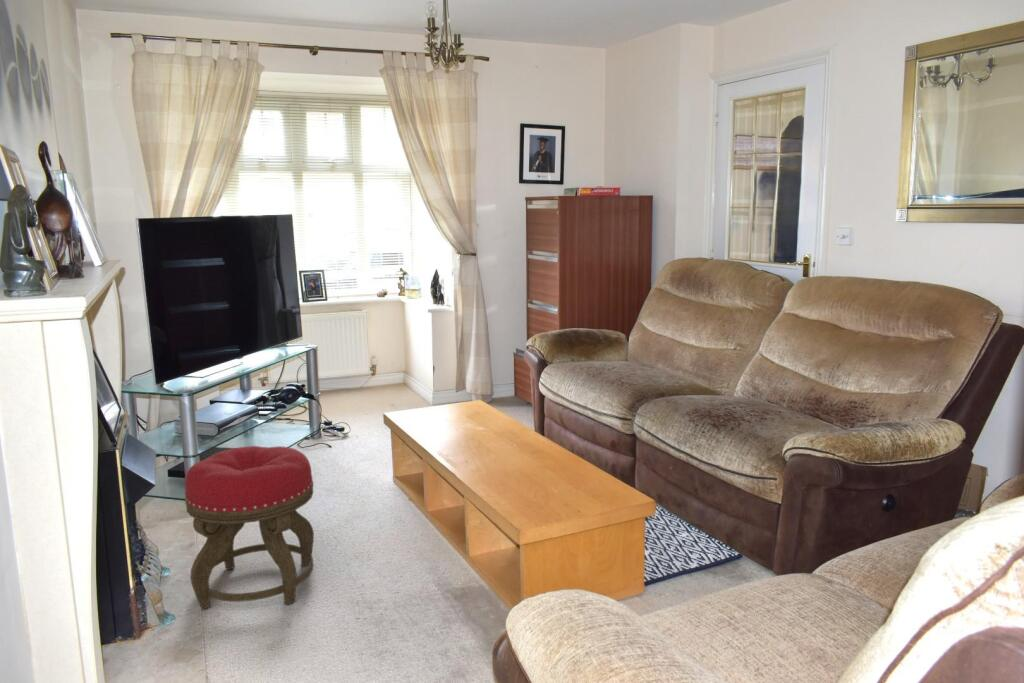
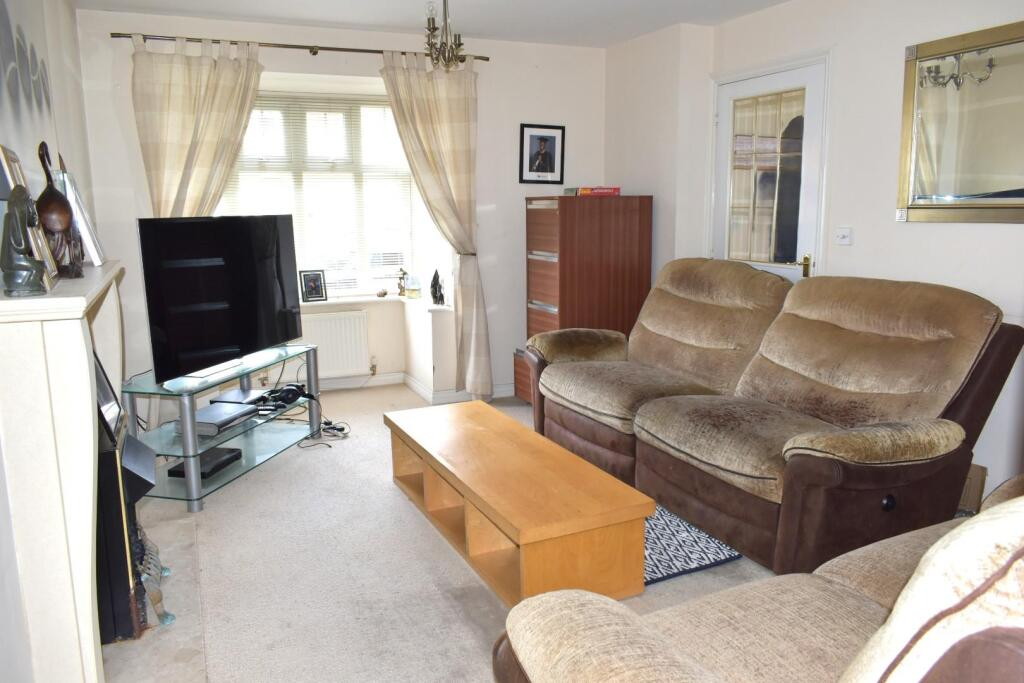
- stool [184,445,315,610]
